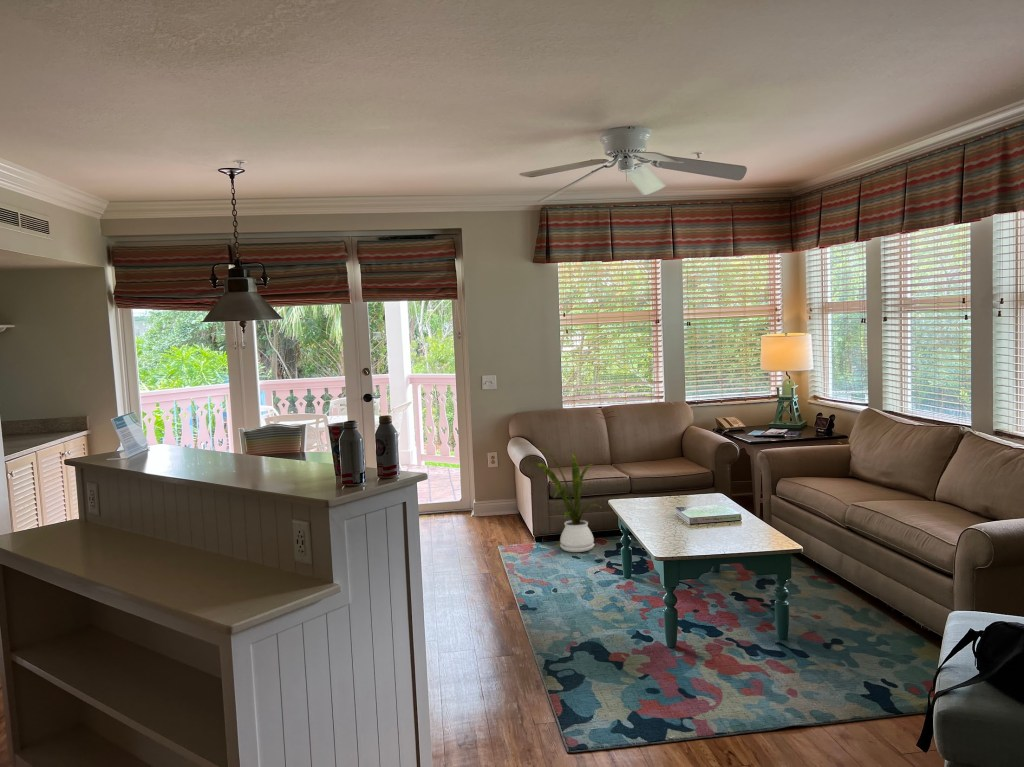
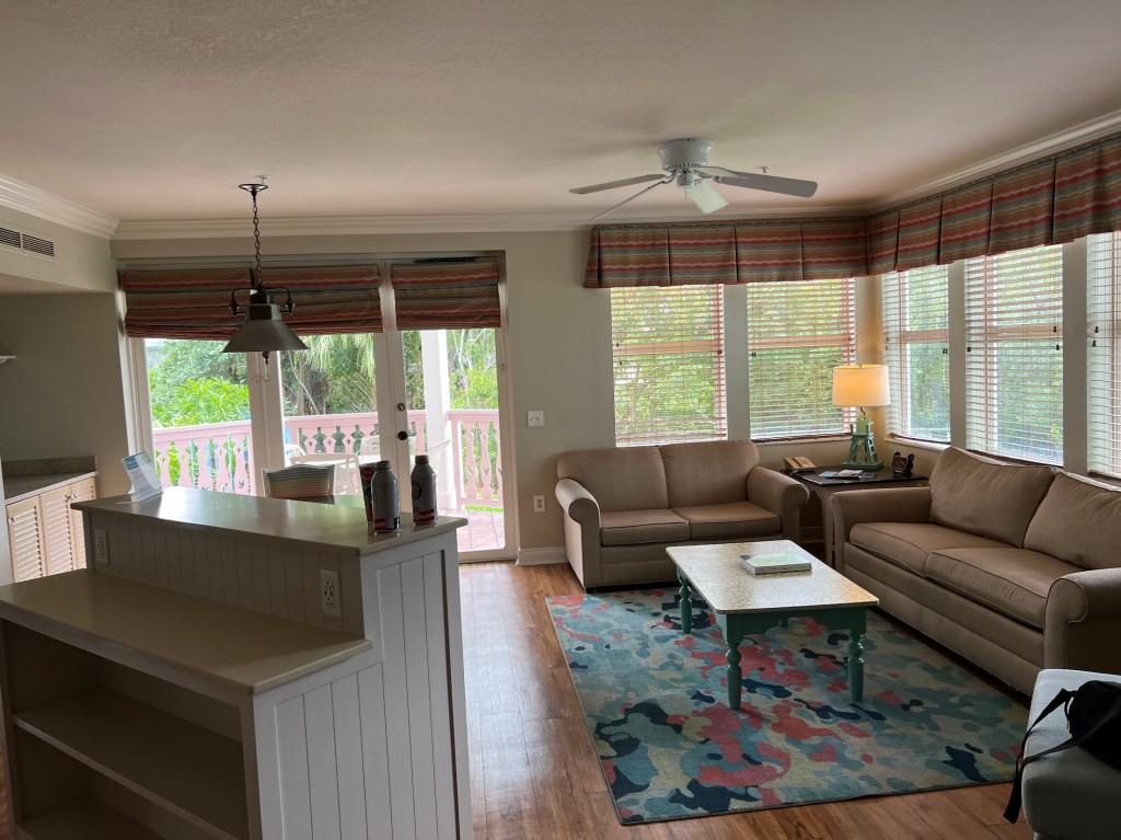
- house plant [535,447,602,553]
